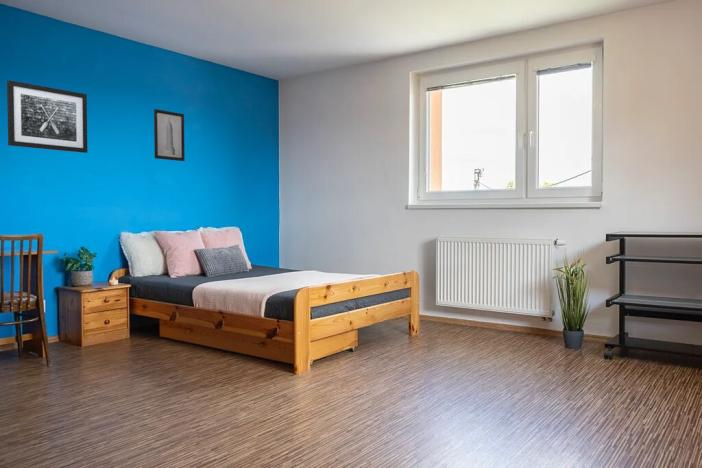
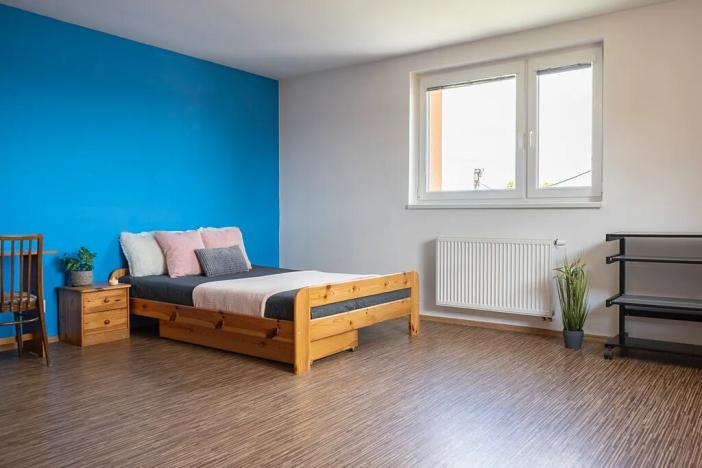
- wall art [153,108,186,162]
- wall art [6,79,89,154]
